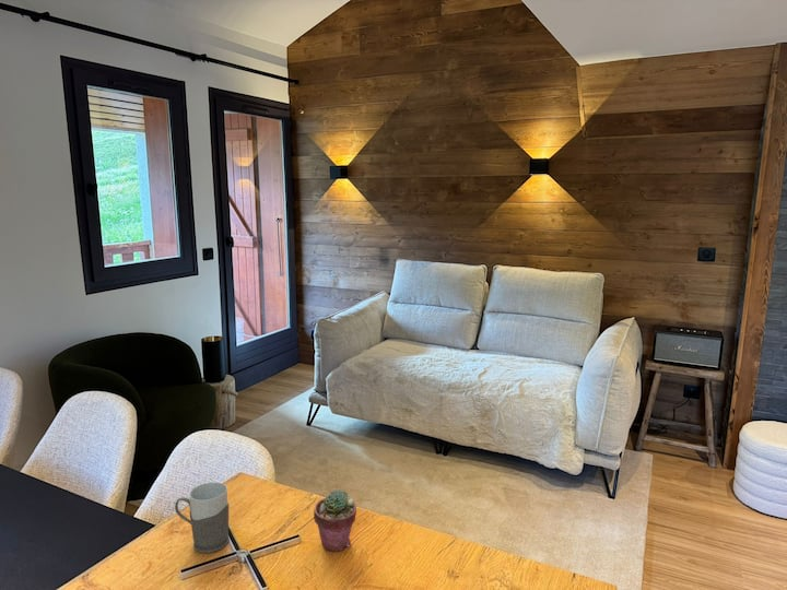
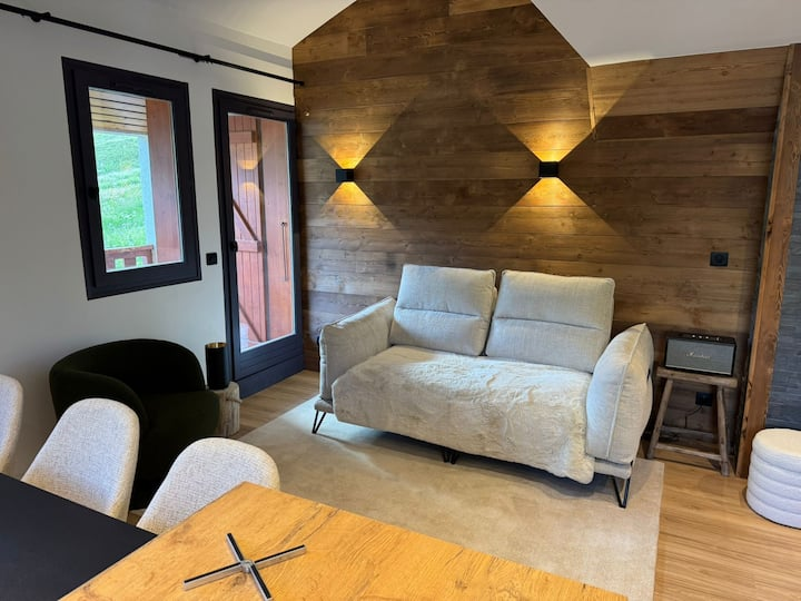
- mug [174,481,231,554]
- potted succulent [313,489,357,553]
